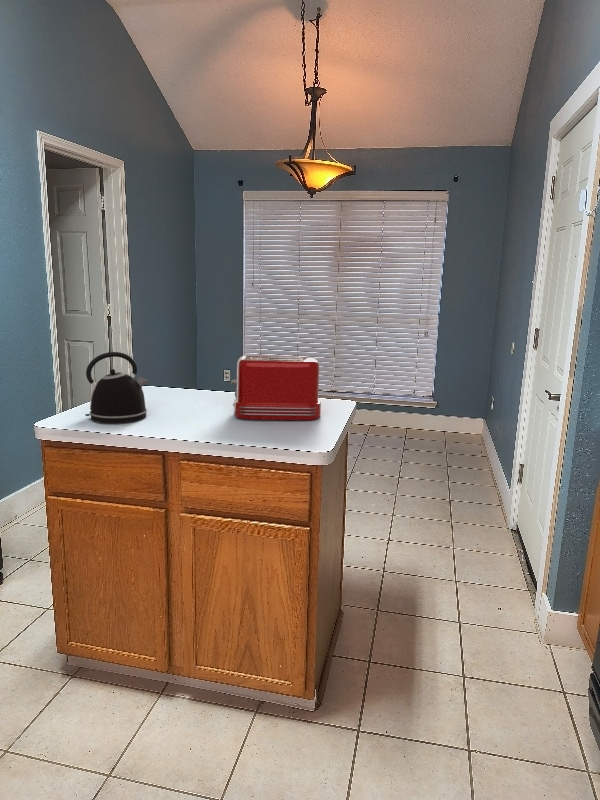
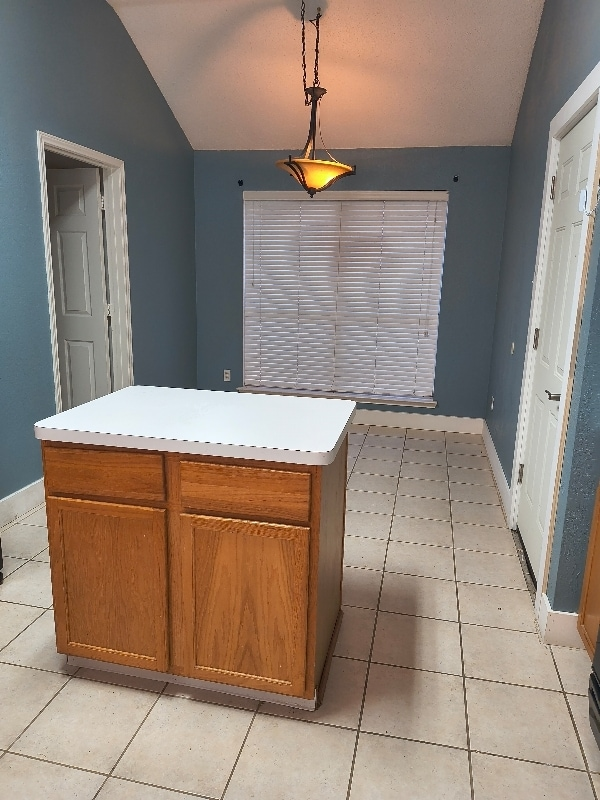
- kettle [84,351,150,424]
- toaster [230,355,322,421]
